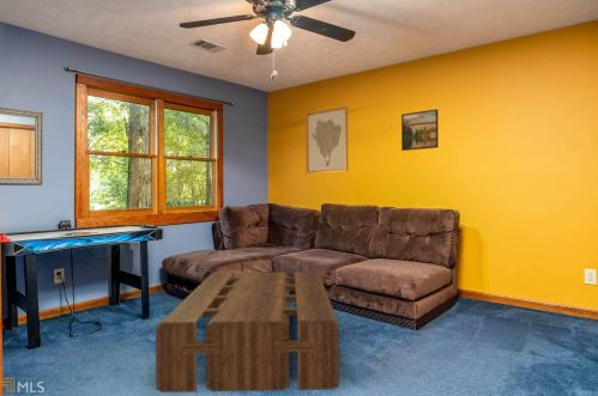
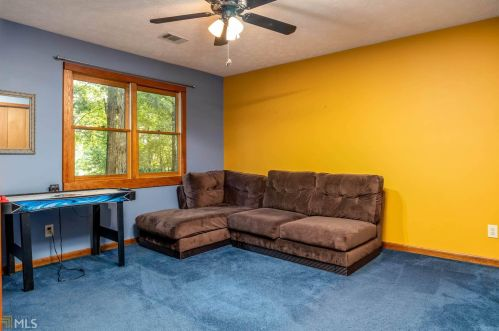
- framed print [400,108,440,152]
- coffee table [155,270,340,394]
- wall art [304,105,349,175]
